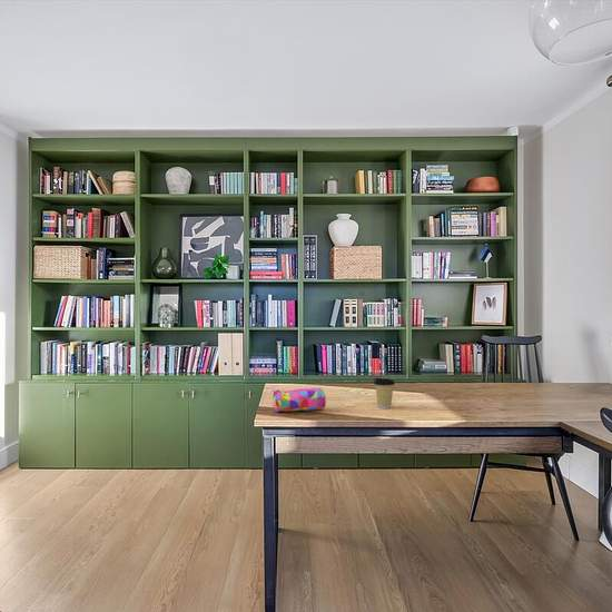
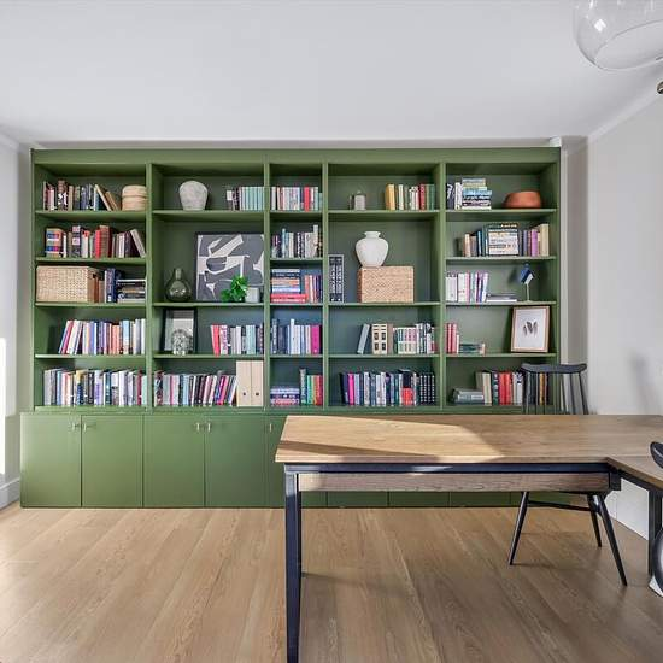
- coffee cup [373,377,396,409]
- pencil case [272,387,327,413]
